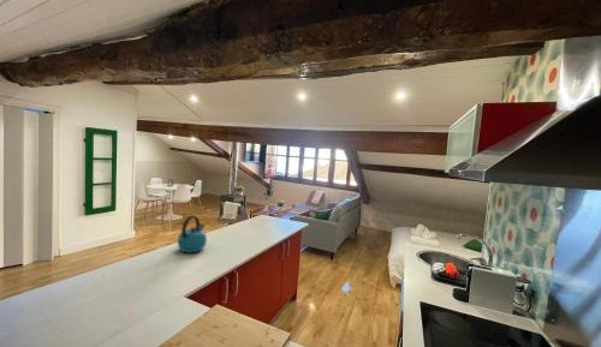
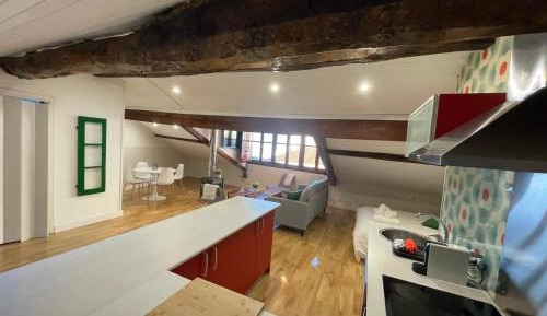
- kettle [177,215,208,253]
